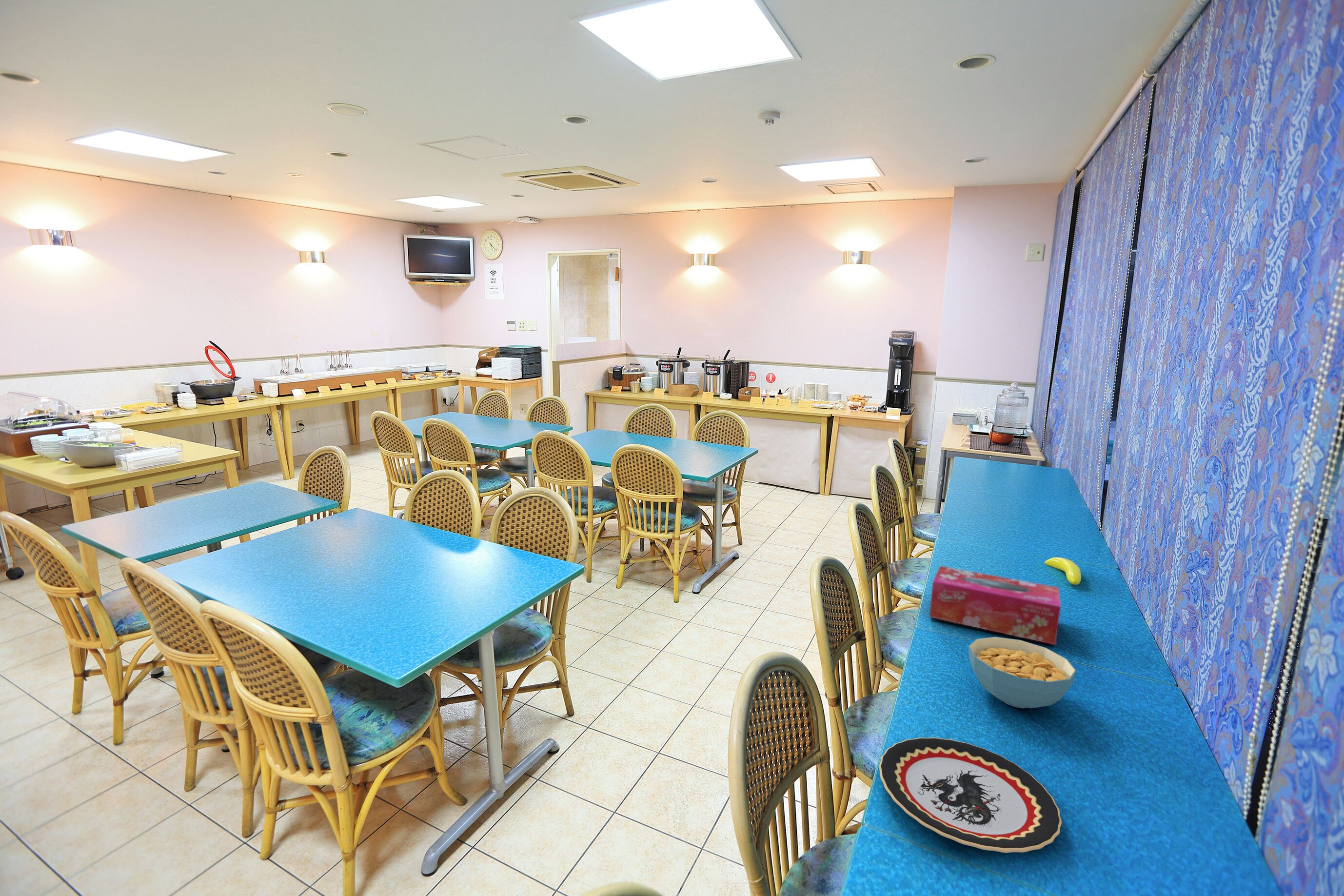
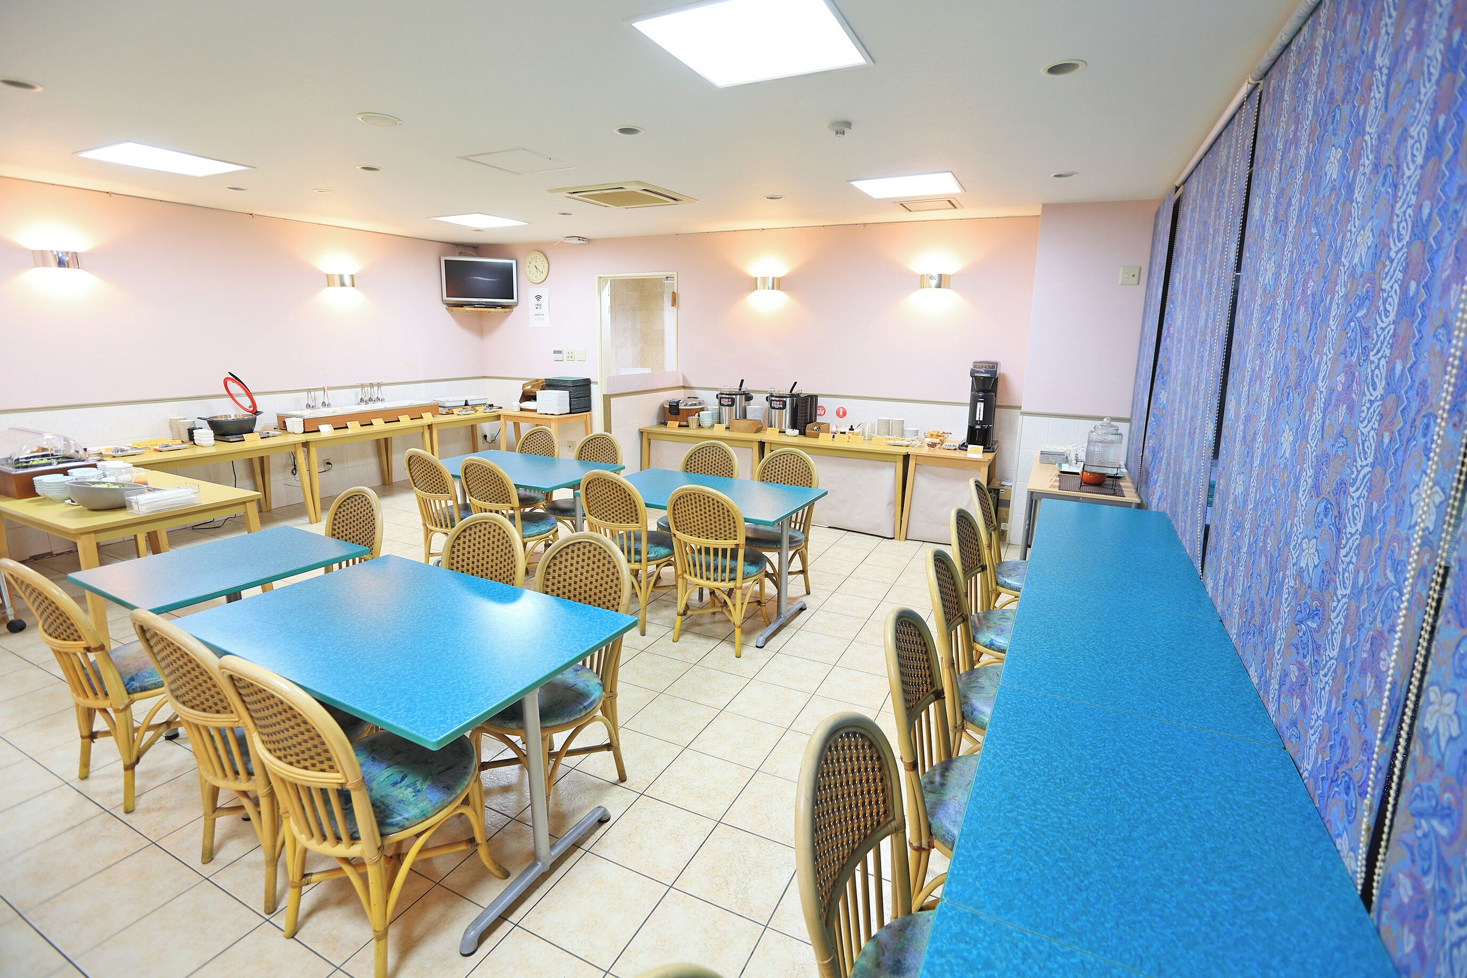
- cereal bowl [968,637,1077,709]
- plate [879,737,1062,854]
- banana [1044,557,1082,585]
- tissue box [929,565,1061,645]
